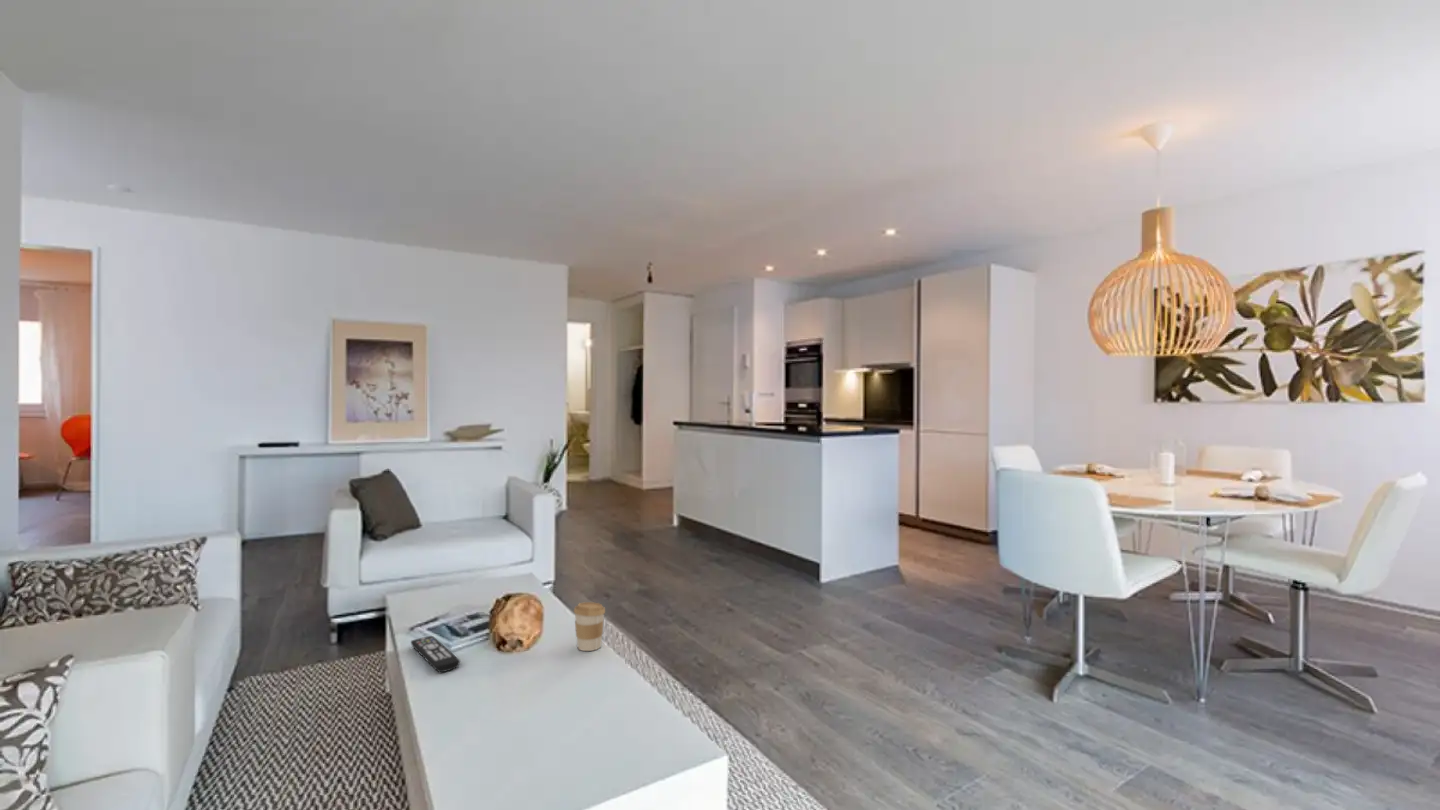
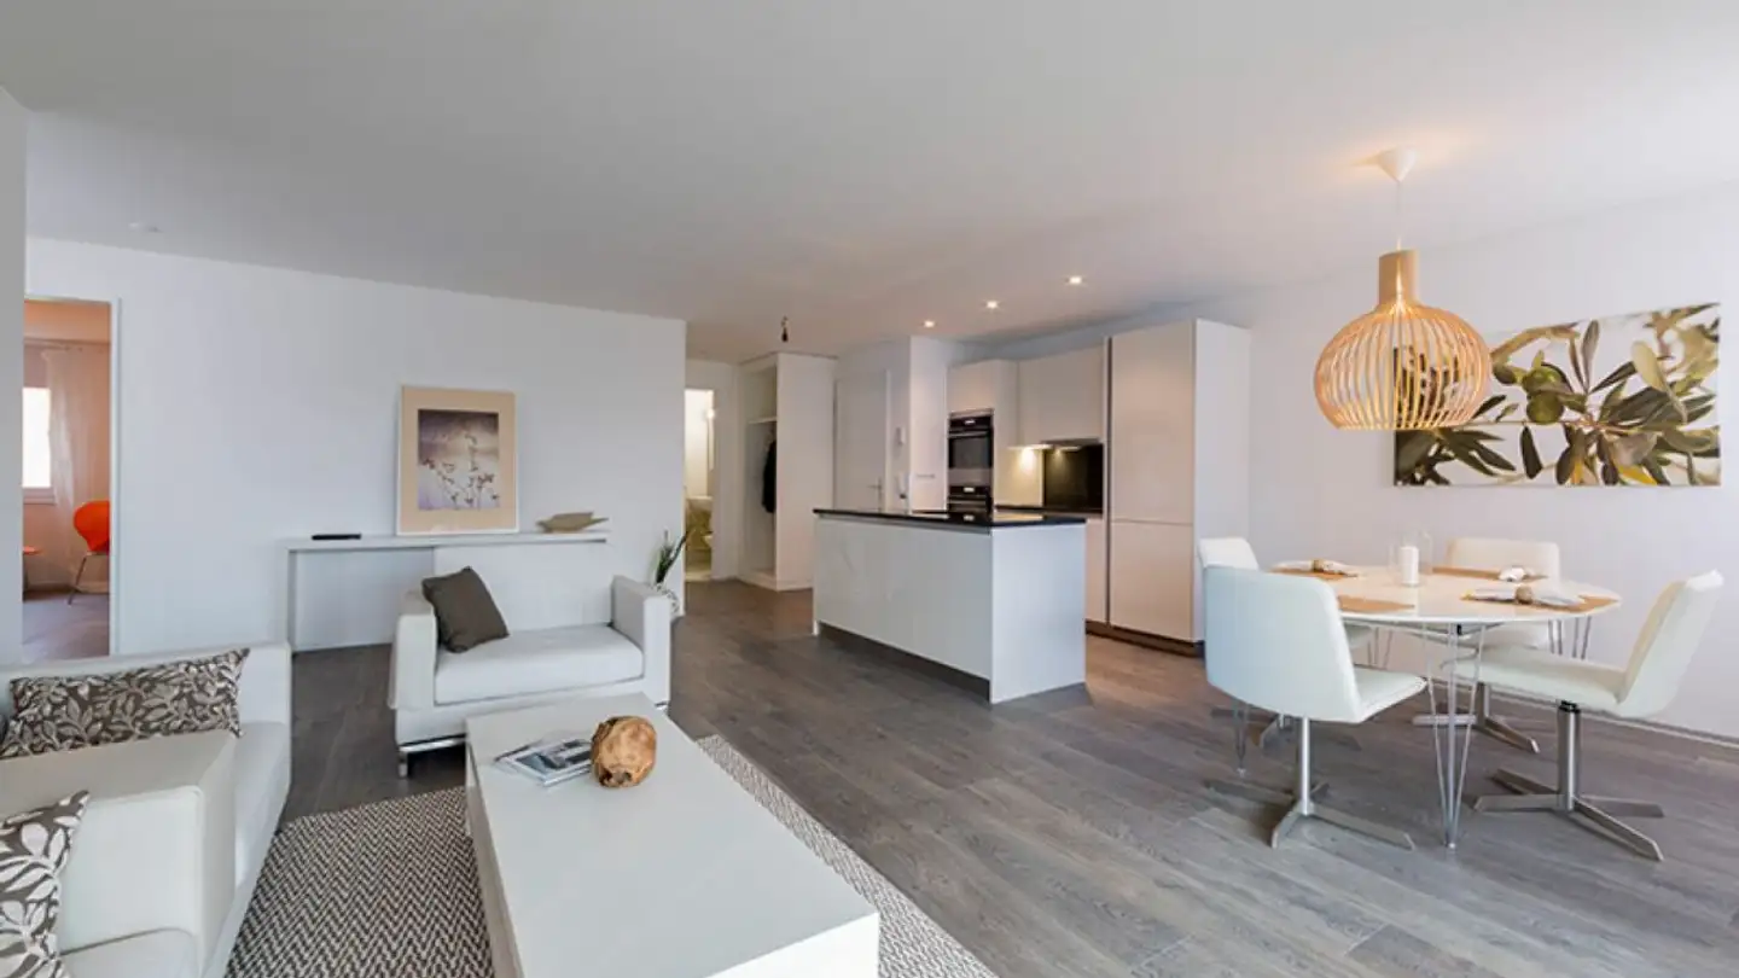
- remote control [410,635,461,673]
- coffee cup [573,601,606,652]
